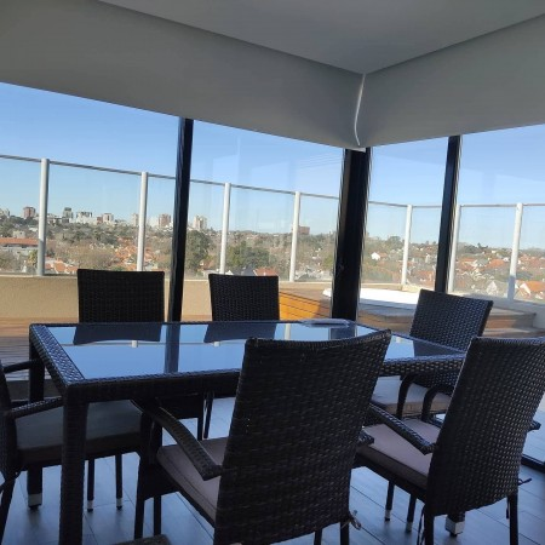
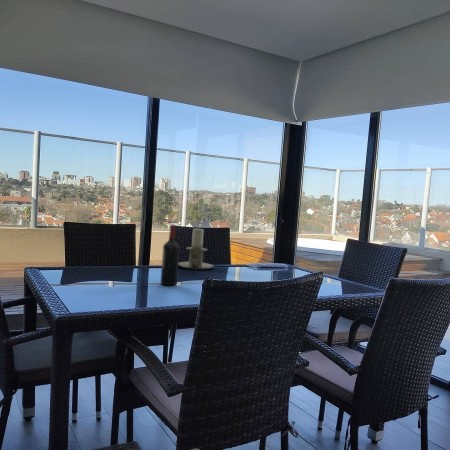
+ candle holder [178,228,215,271]
+ wine bottle [160,224,180,286]
